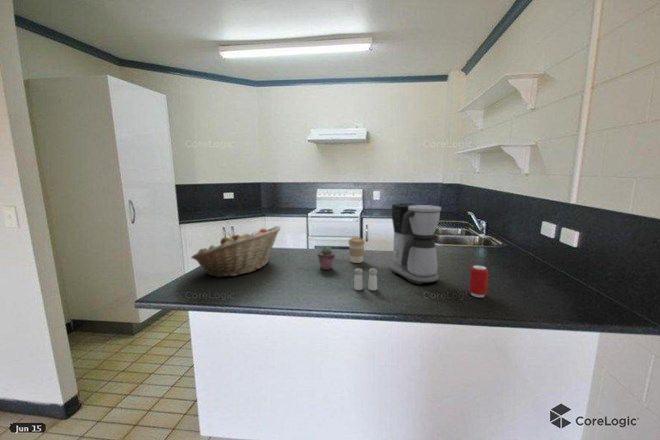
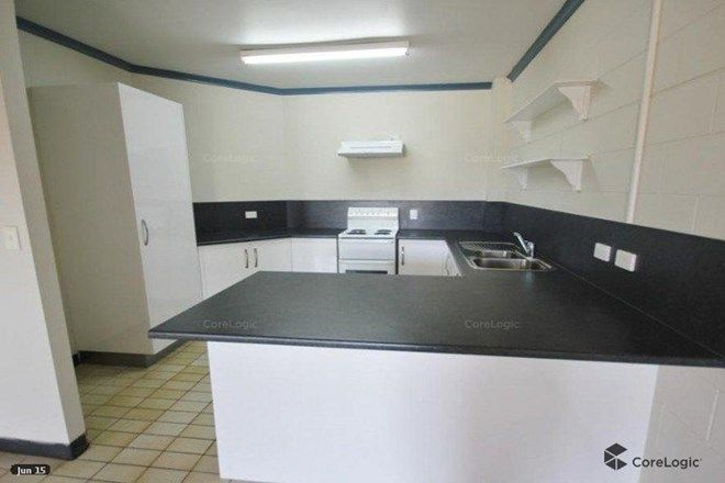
- fruit basket [190,225,282,279]
- potted succulent [317,245,336,271]
- coffee cup [347,236,366,264]
- beverage can [468,264,489,298]
- salt and pepper shaker [353,267,378,292]
- coffee maker [390,202,442,285]
